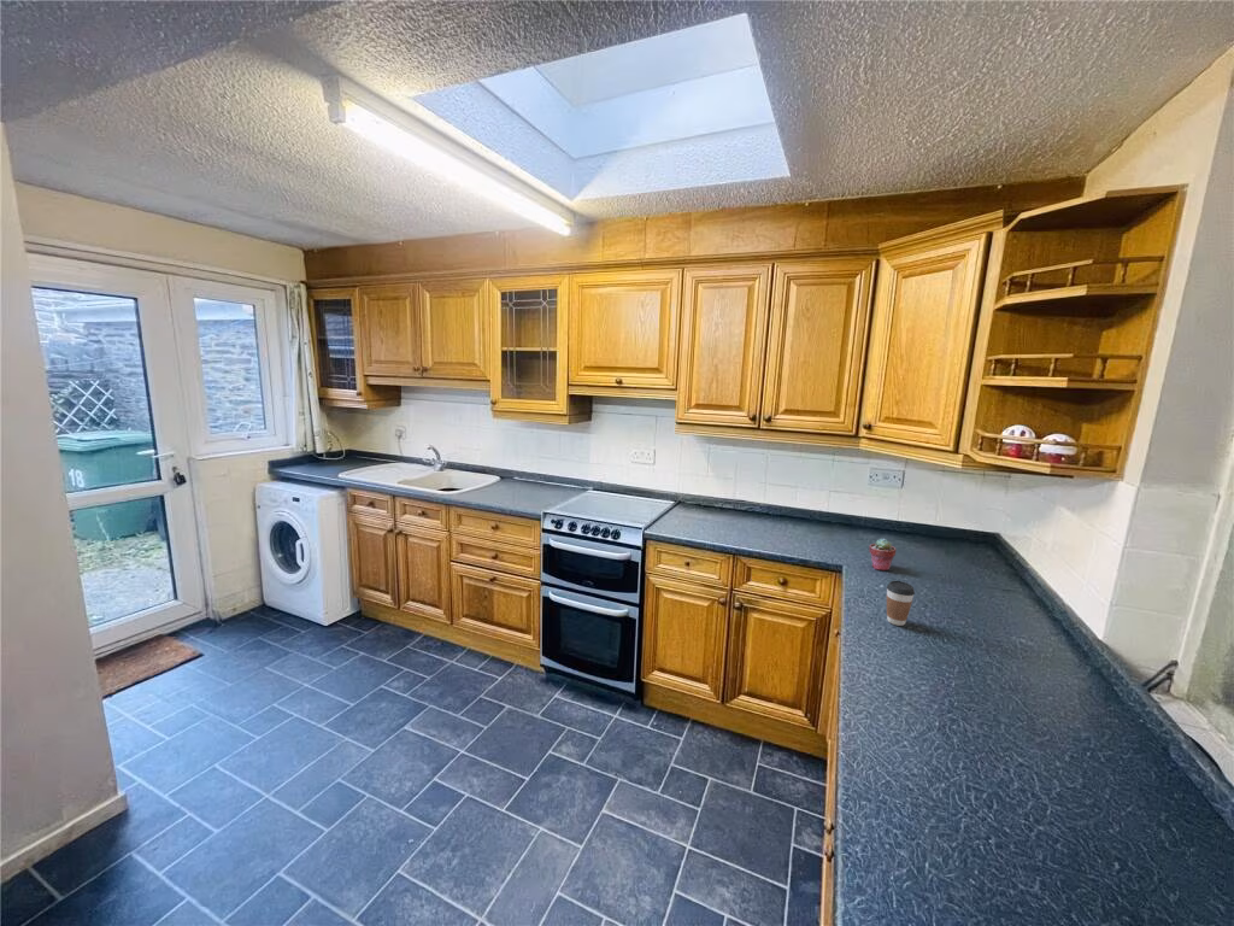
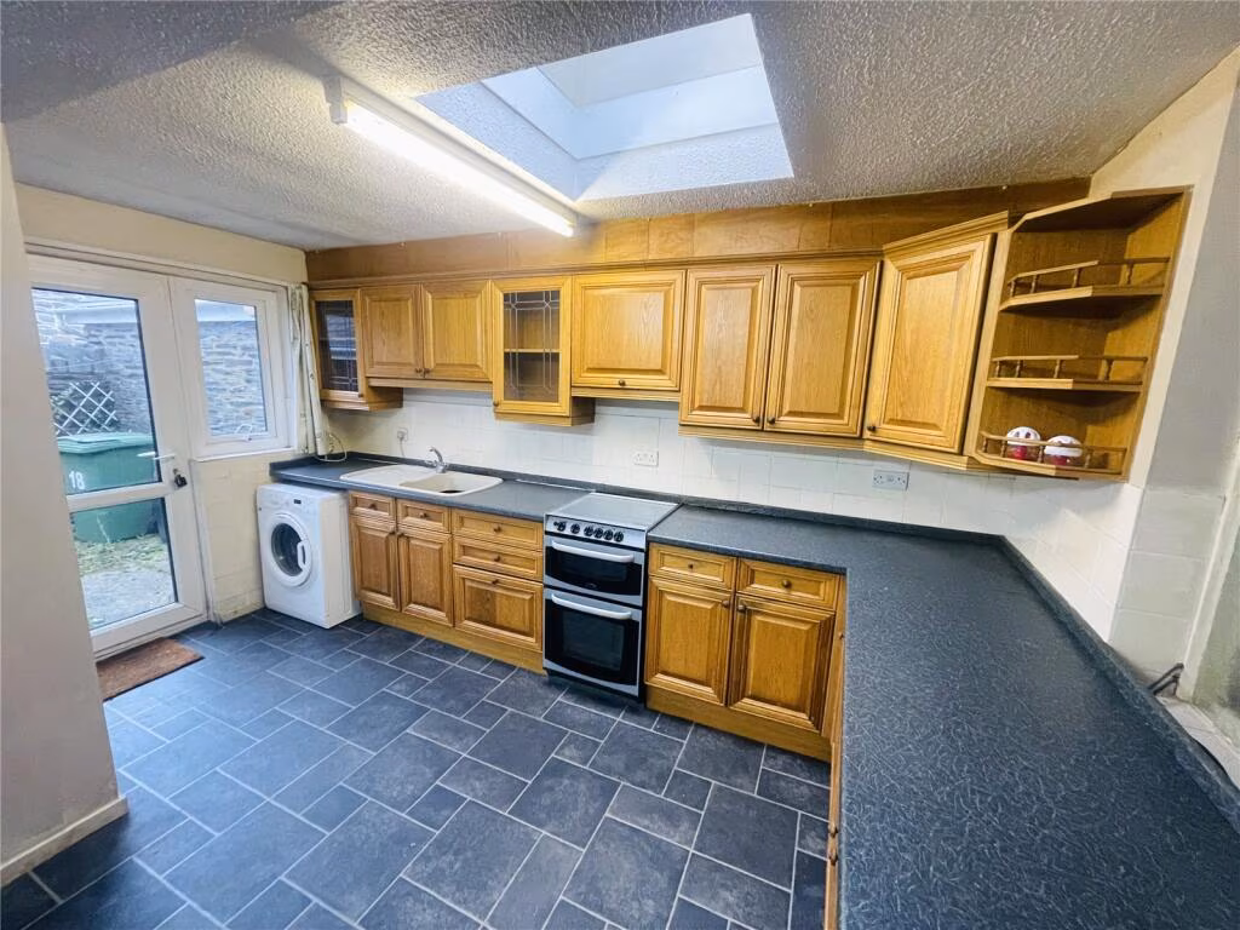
- coffee cup [886,580,916,627]
- potted succulent [868,538,897,572]
